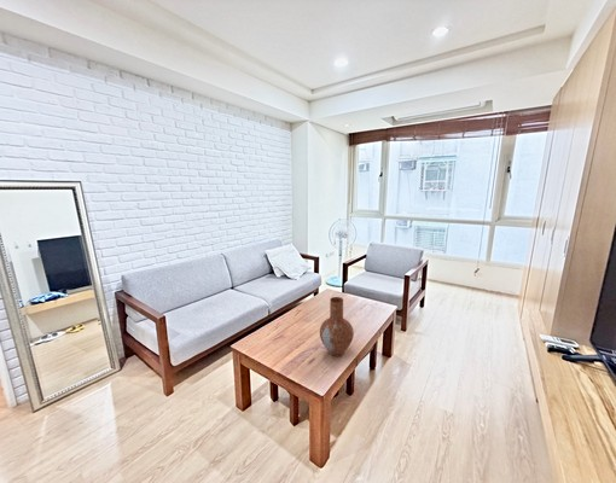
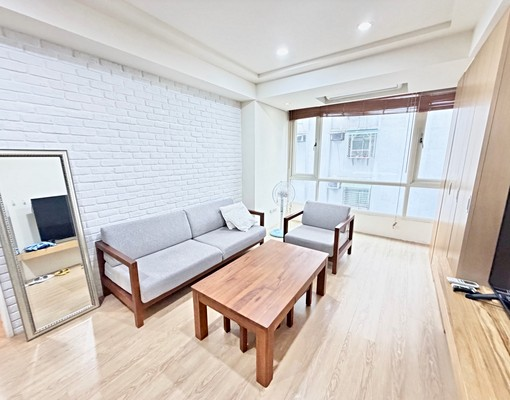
- vase [319,296,355,357]
